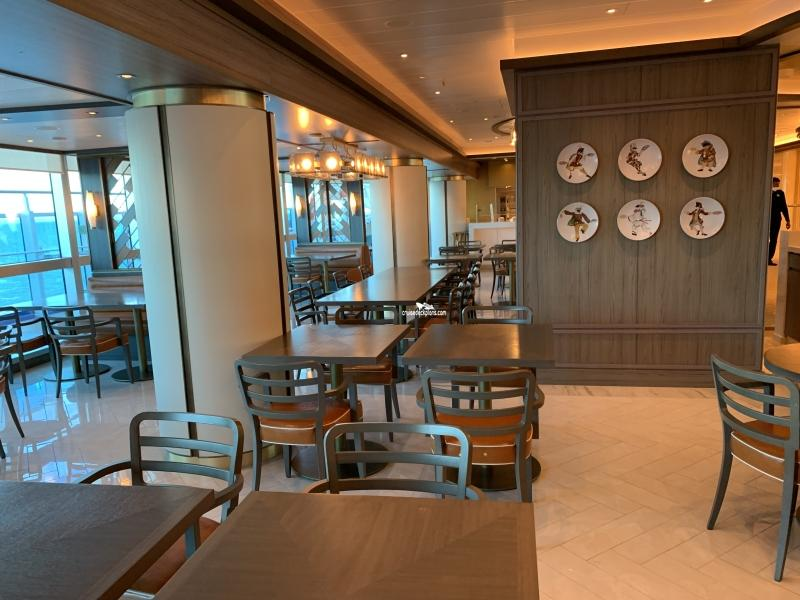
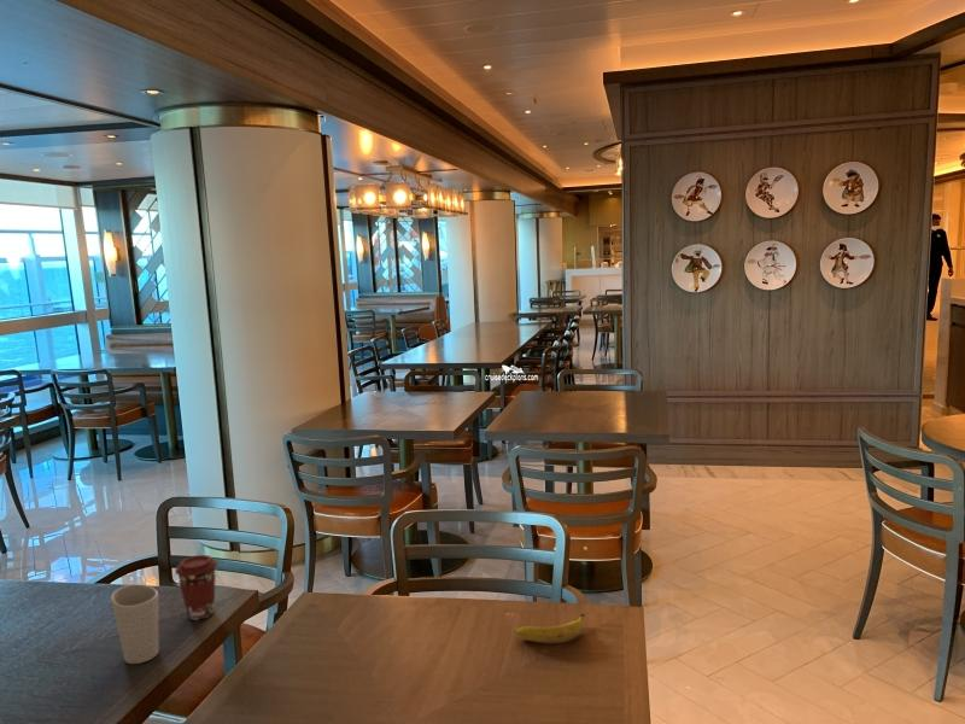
+ coffee cup [174,554,218,621]
+ cup [110,583,160,665]
+ banana [513,611,590,643]
